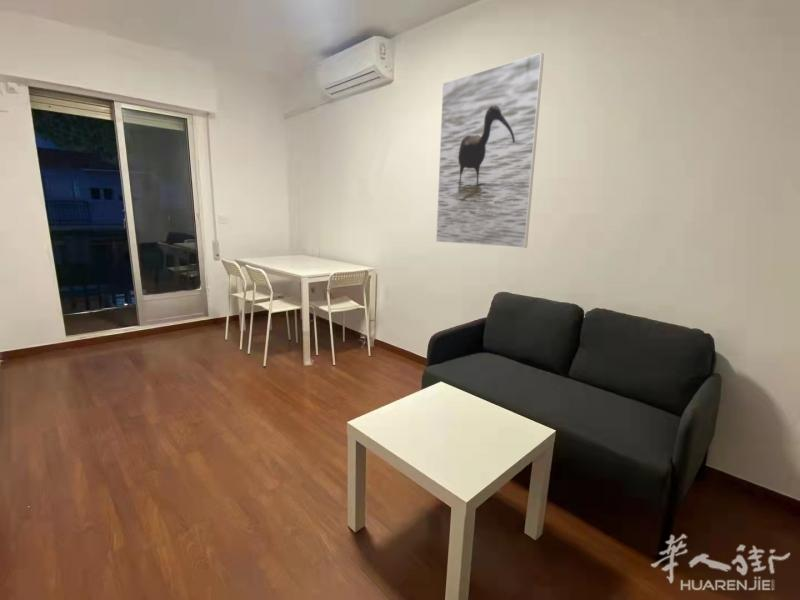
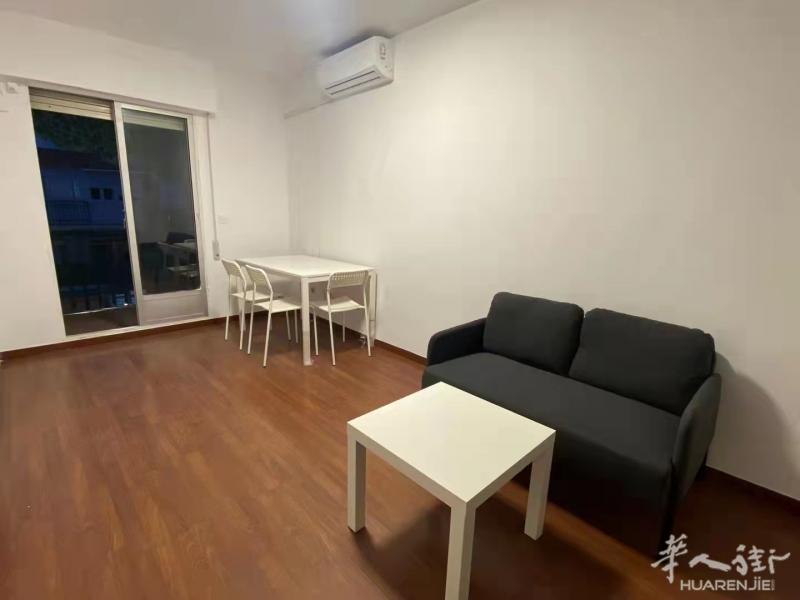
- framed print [435,52,545,249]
